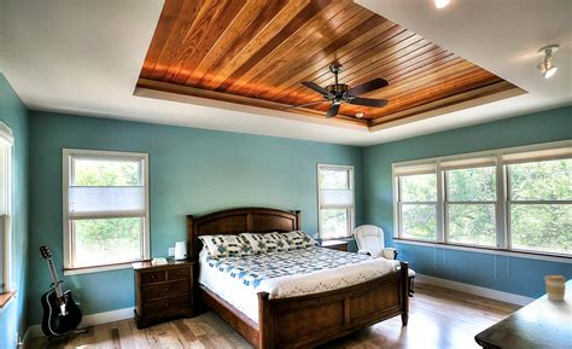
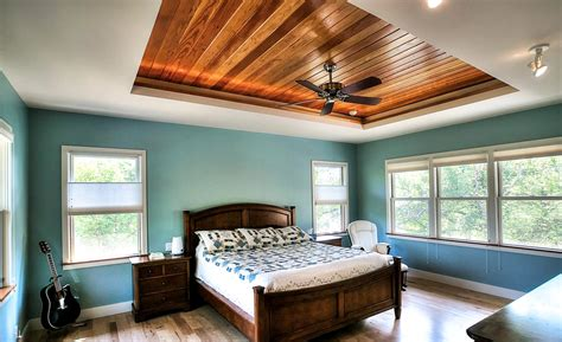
- coffee cup [543,274,567,302]
